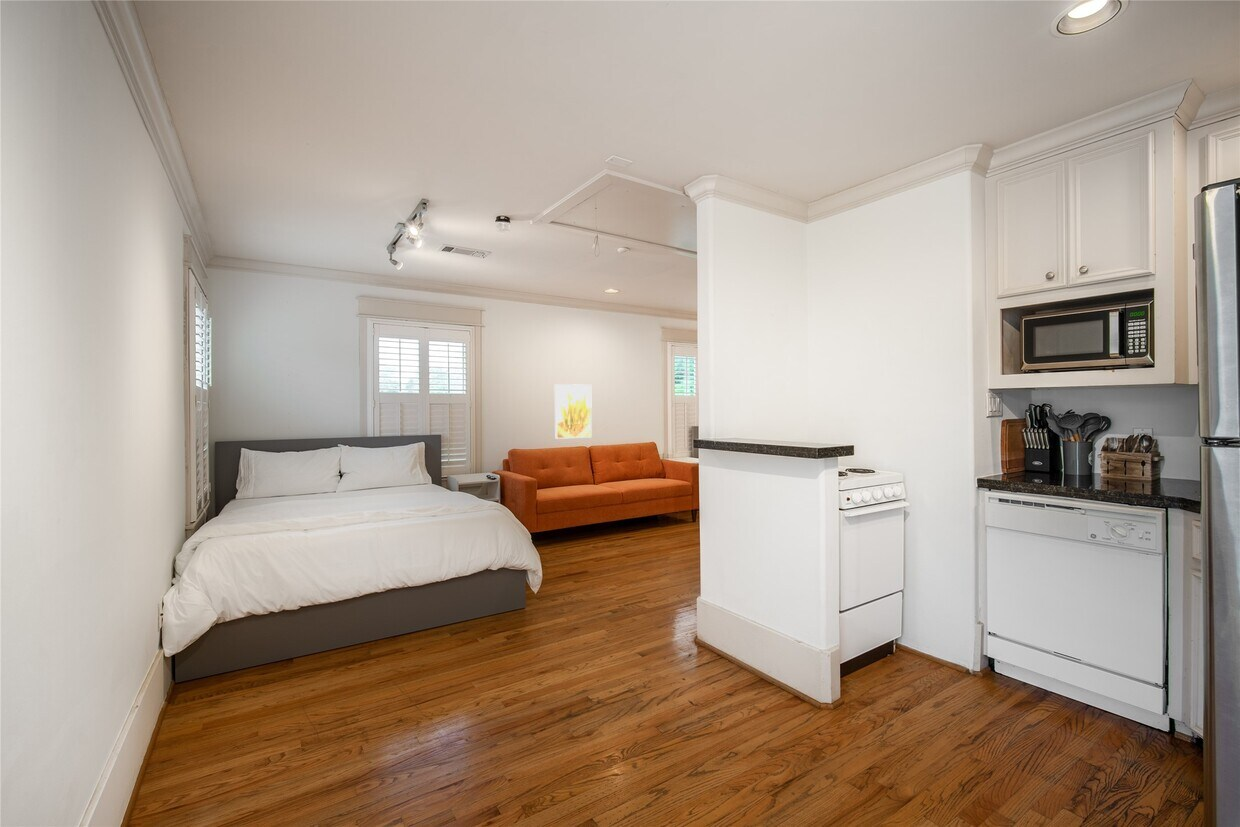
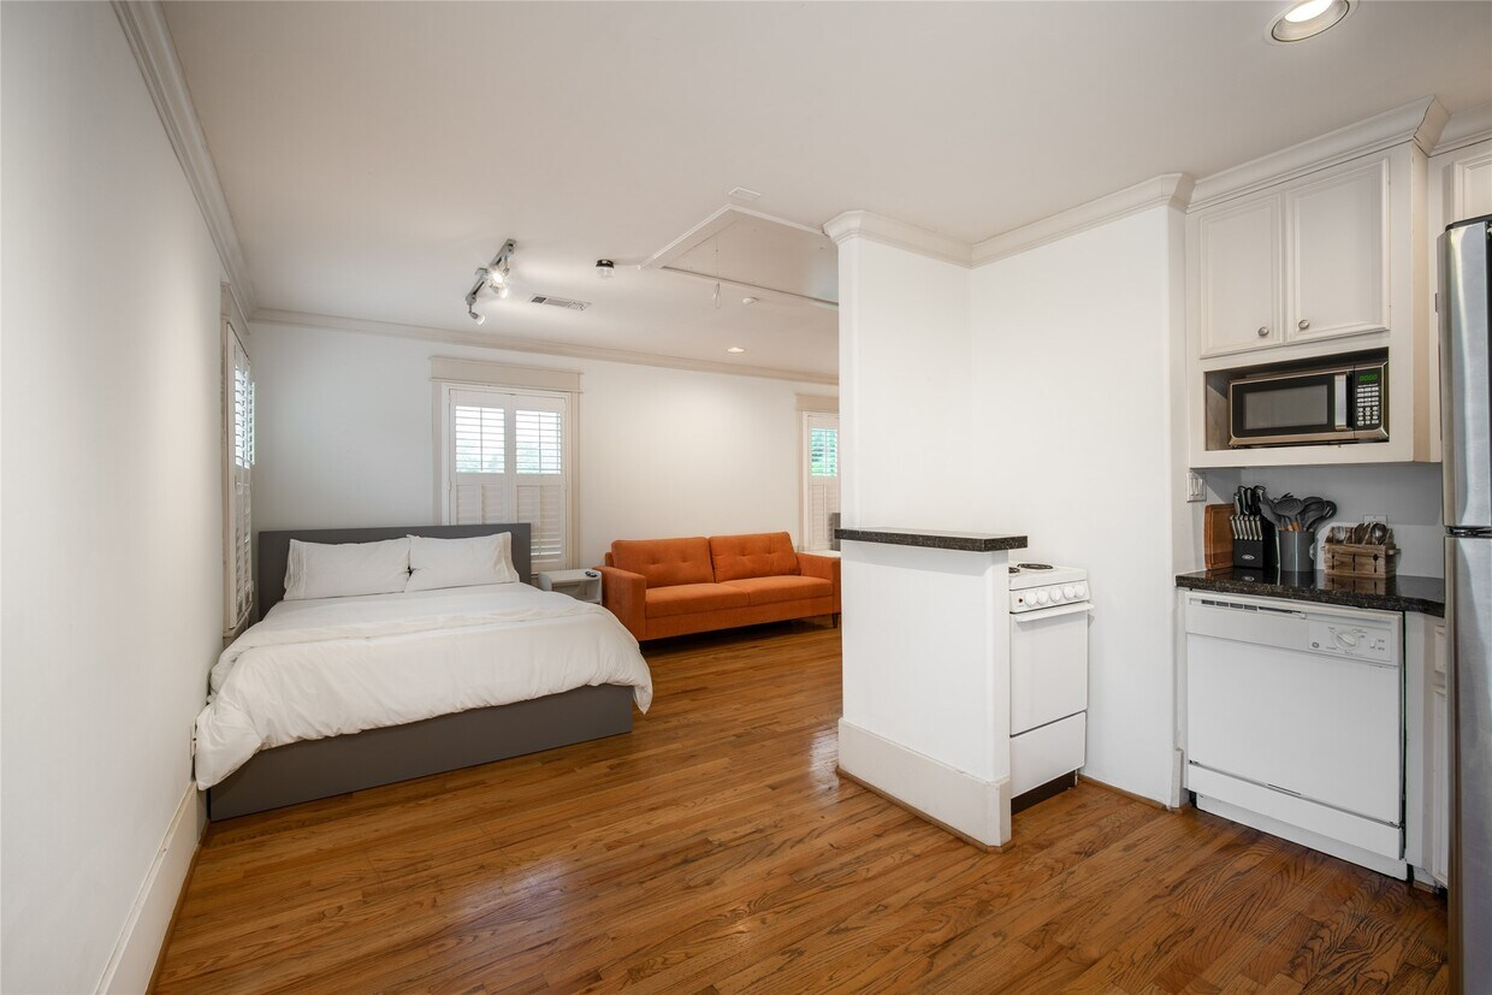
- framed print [554,383,593,440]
